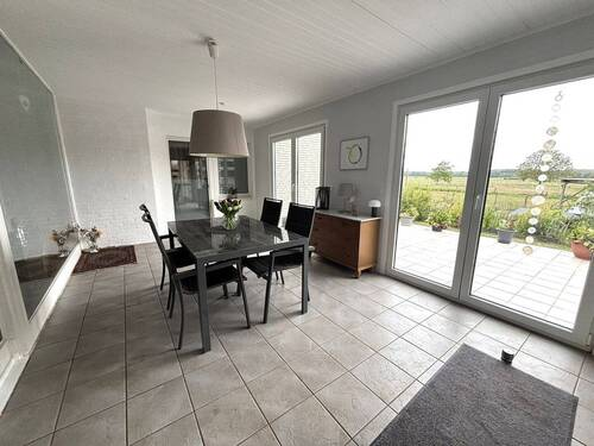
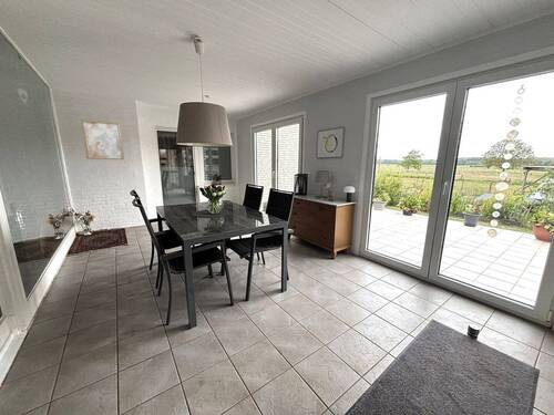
+ wall art [80,118,125,160]
